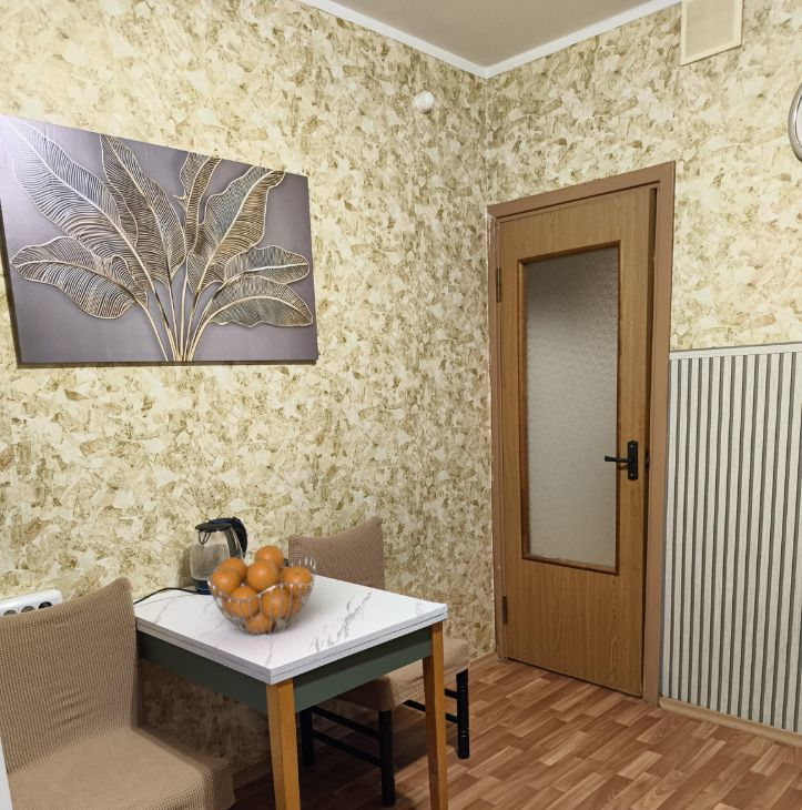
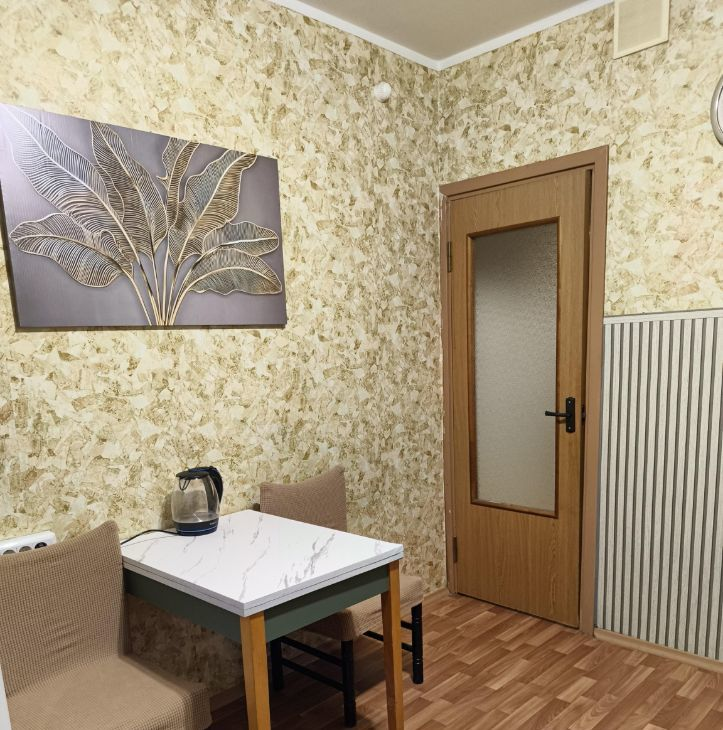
- fruit basket [205,544,317,638]
